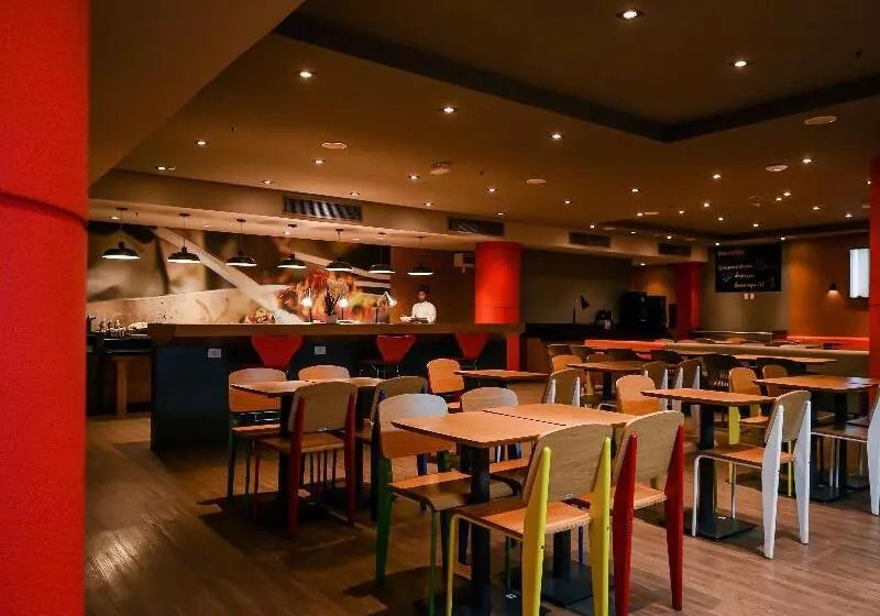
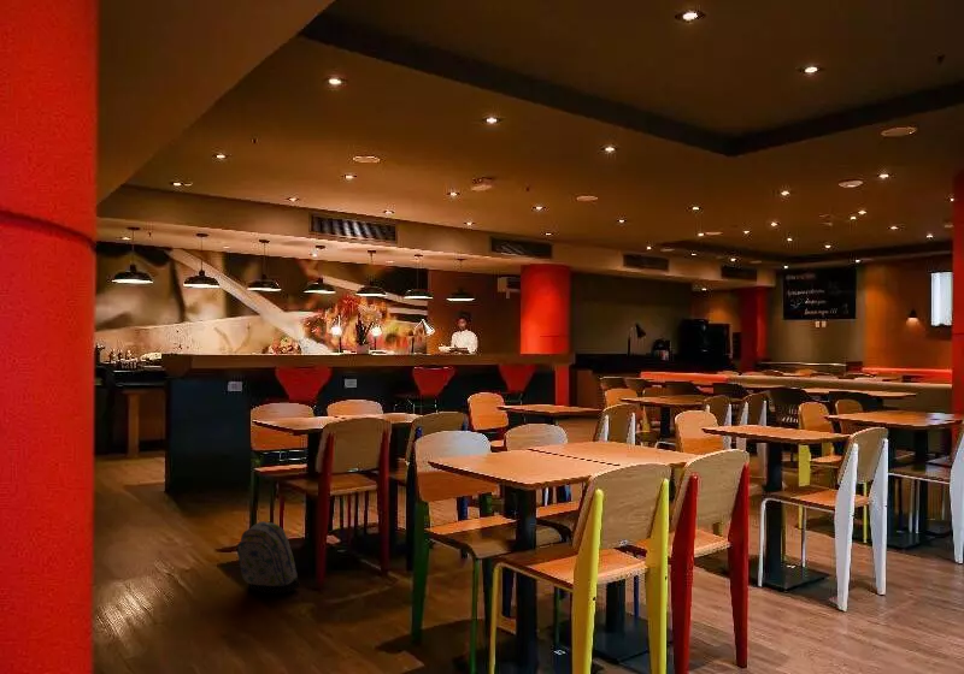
+ backpack [236,520,301,595]
